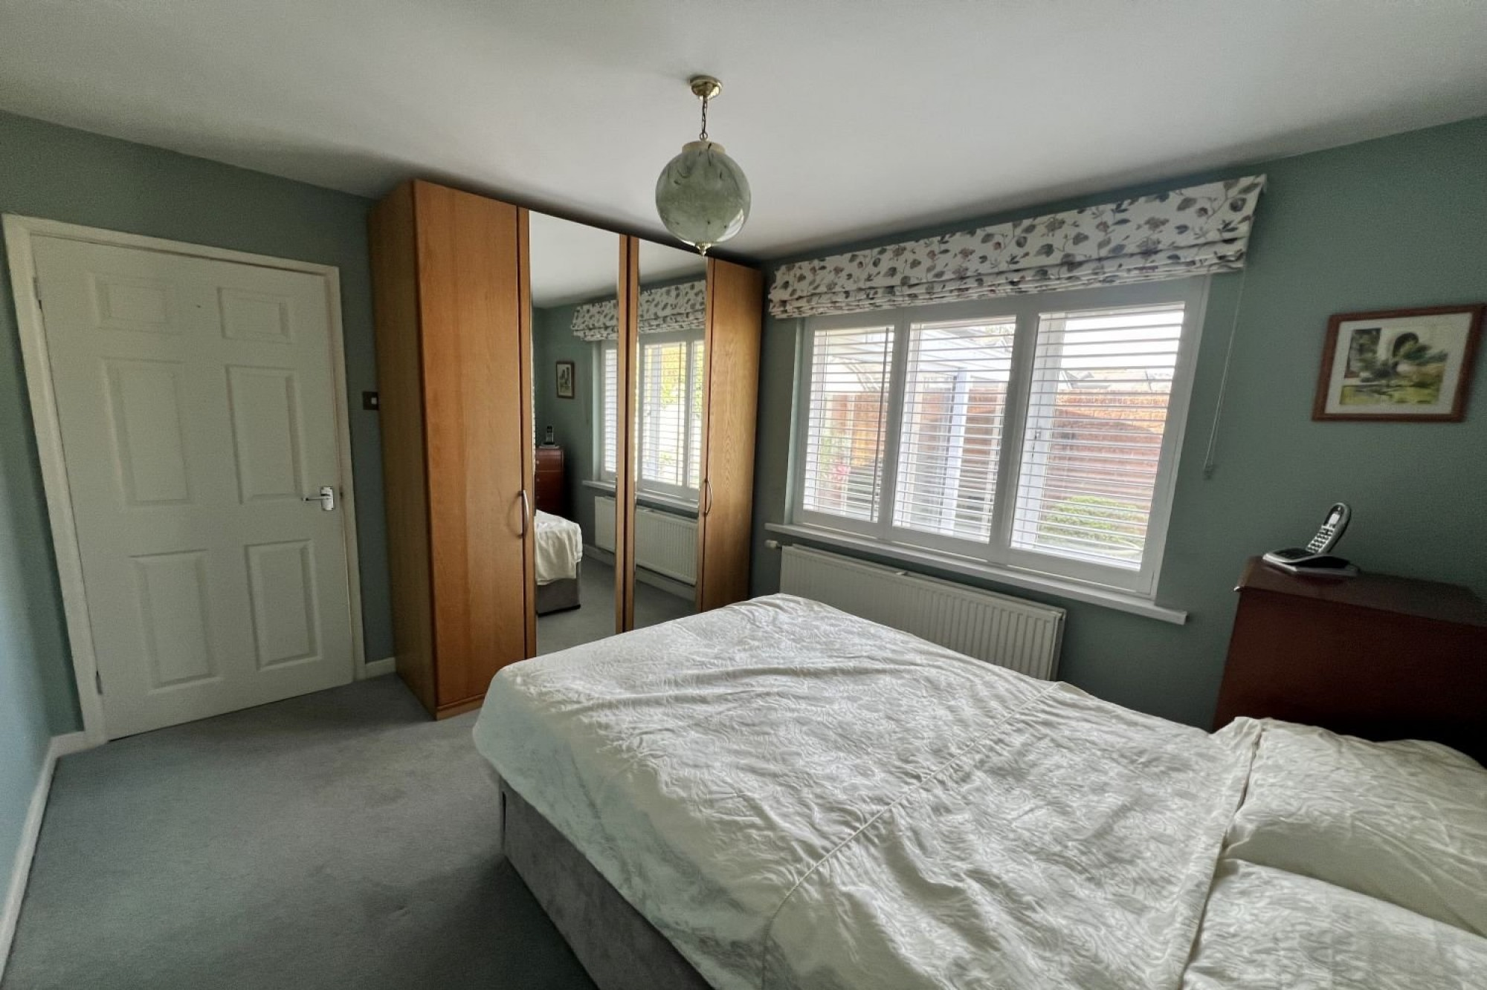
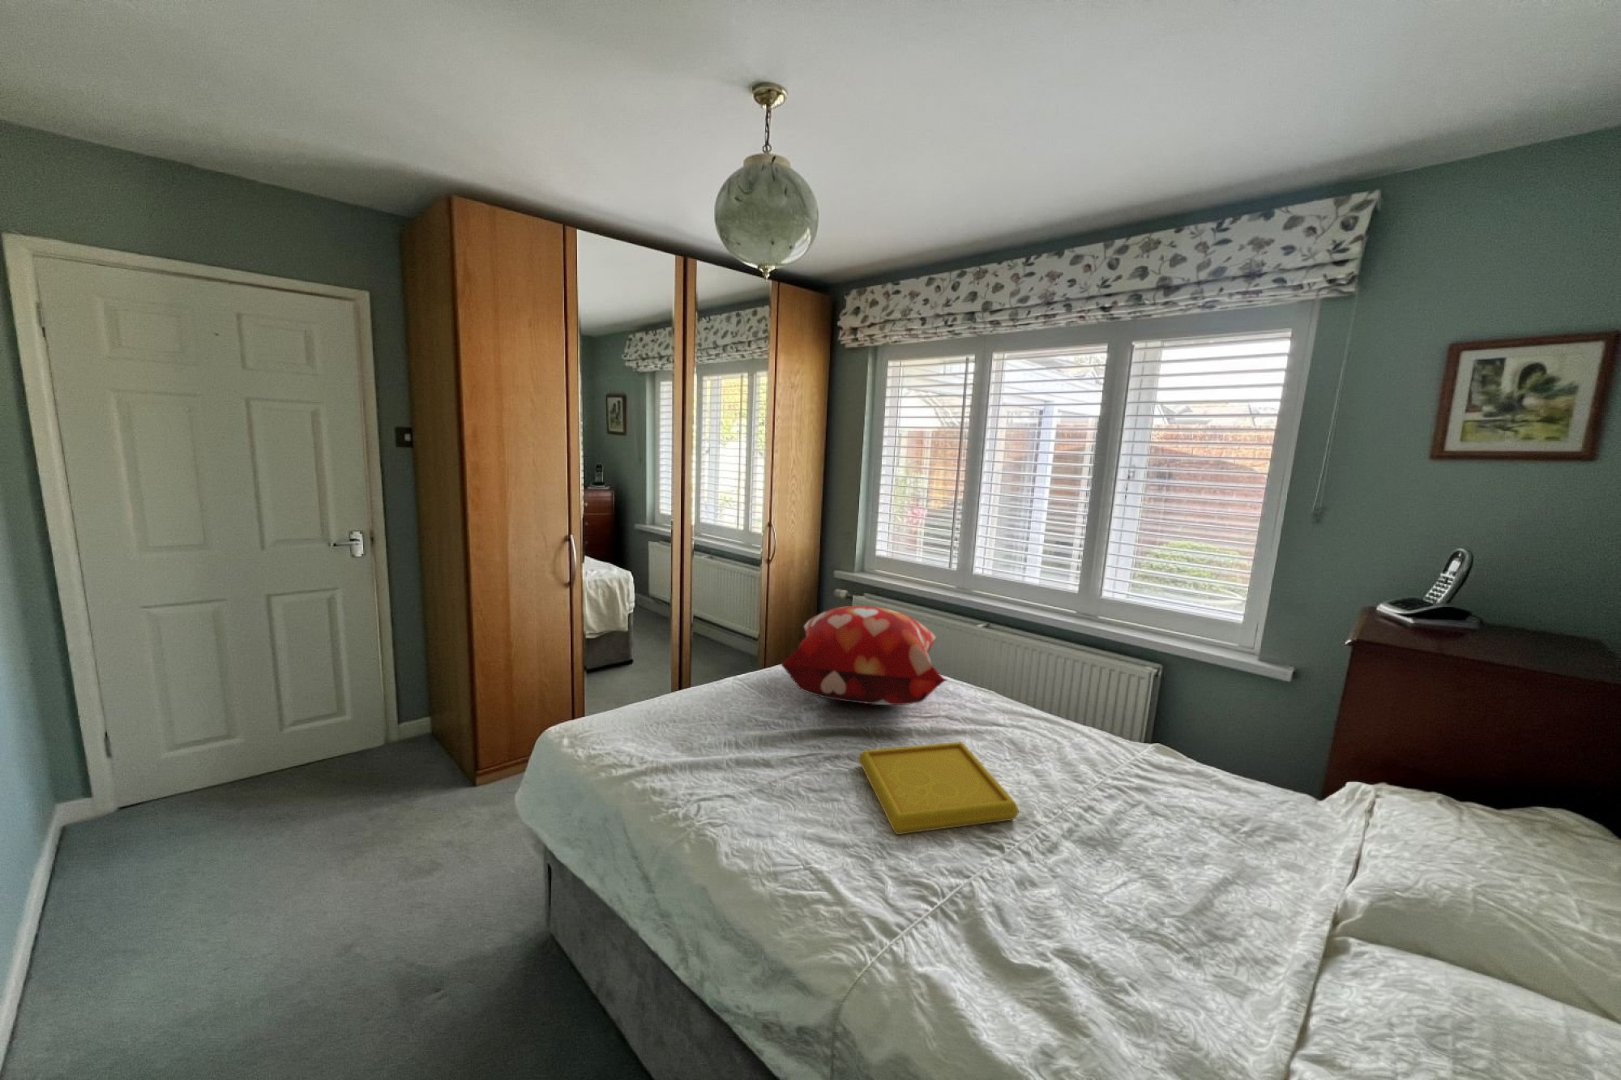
+ decorative pillow [781,605,948,705]
+ serving tray [858,741,1021,835]
